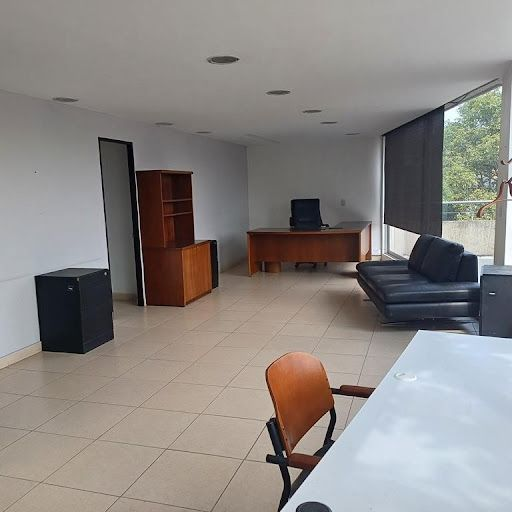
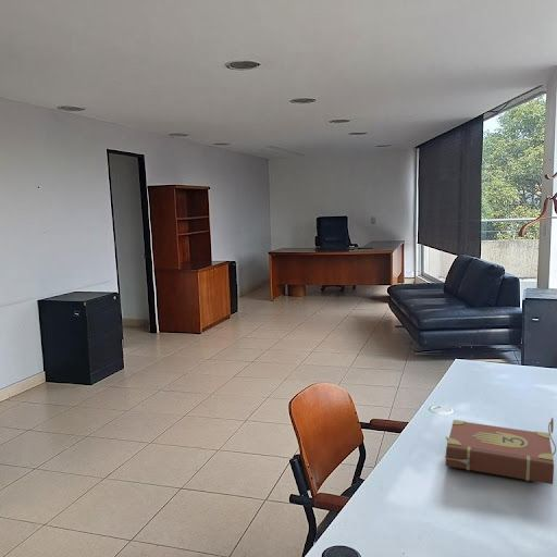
+ book [444,417,557,485]
